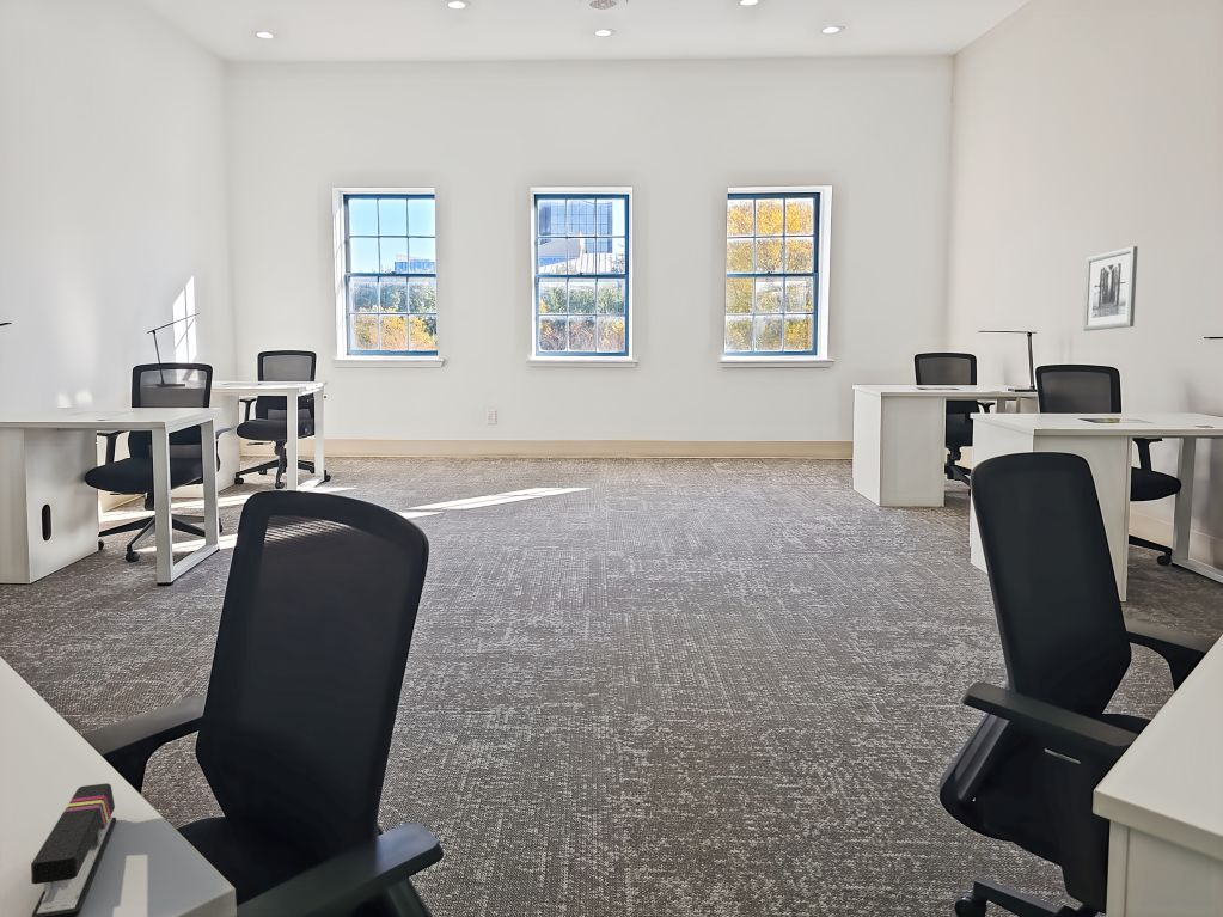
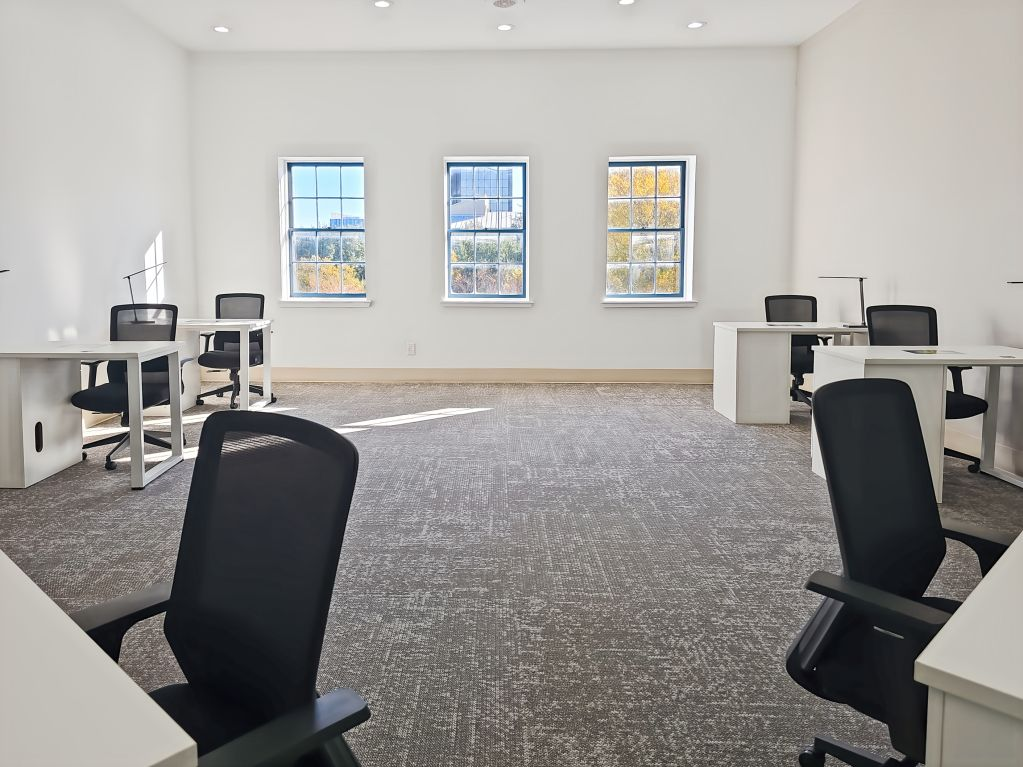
- wall art [1082,245,1139,332]
- stapler [30,782,117,917]
